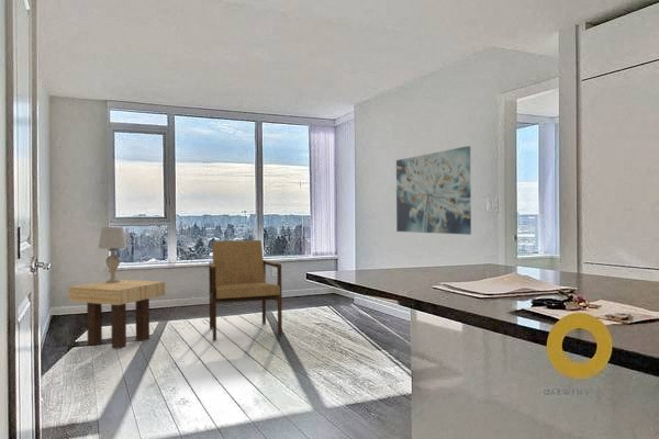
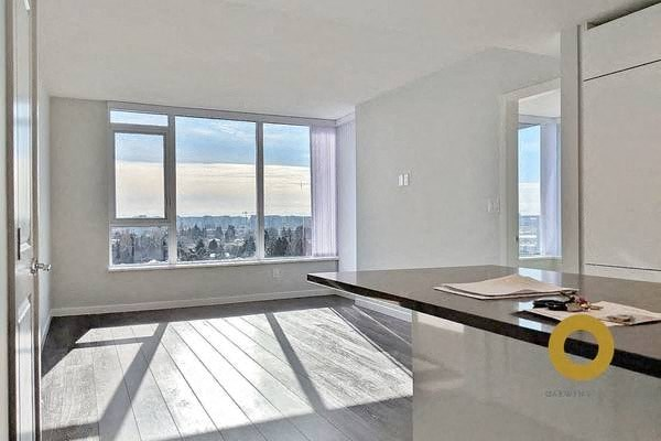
- armchair [208,239,283,341]
- side table [68,279,166,349]
- table lamp [98,226,127,283]
- wall art [395,145,472,236]
